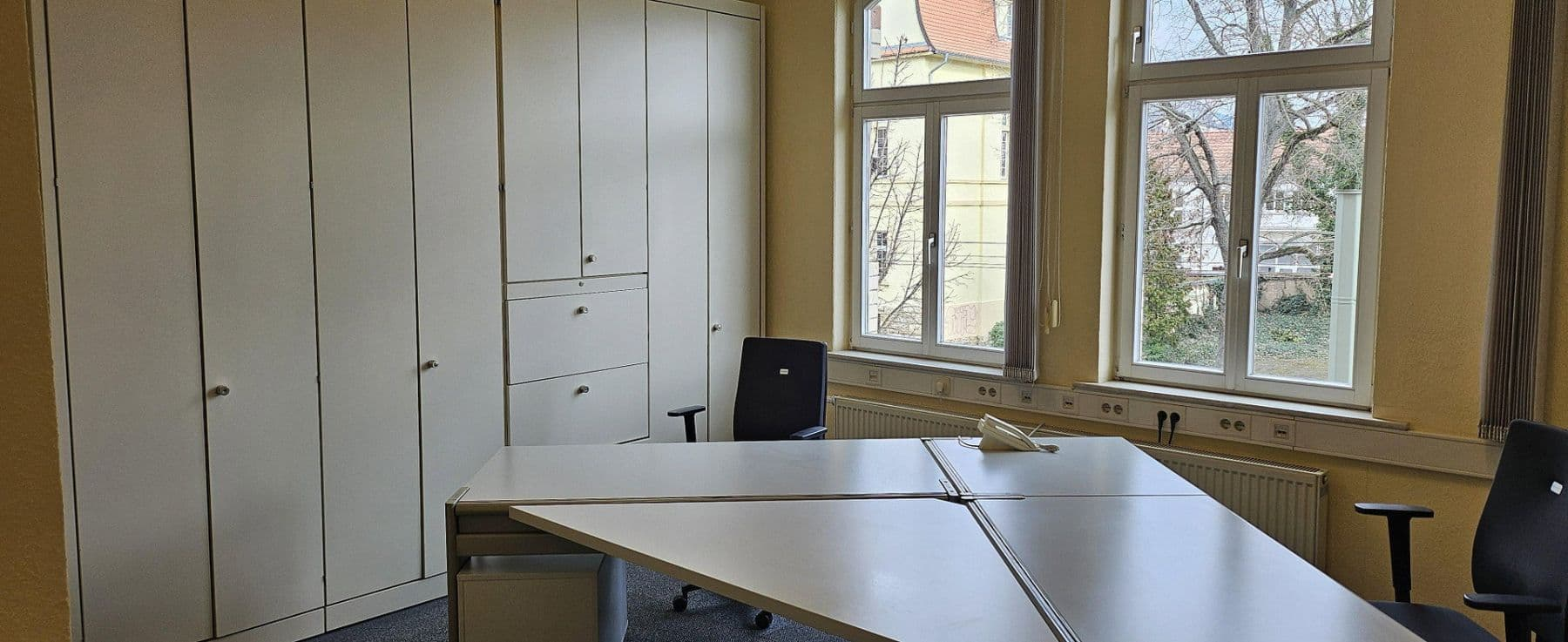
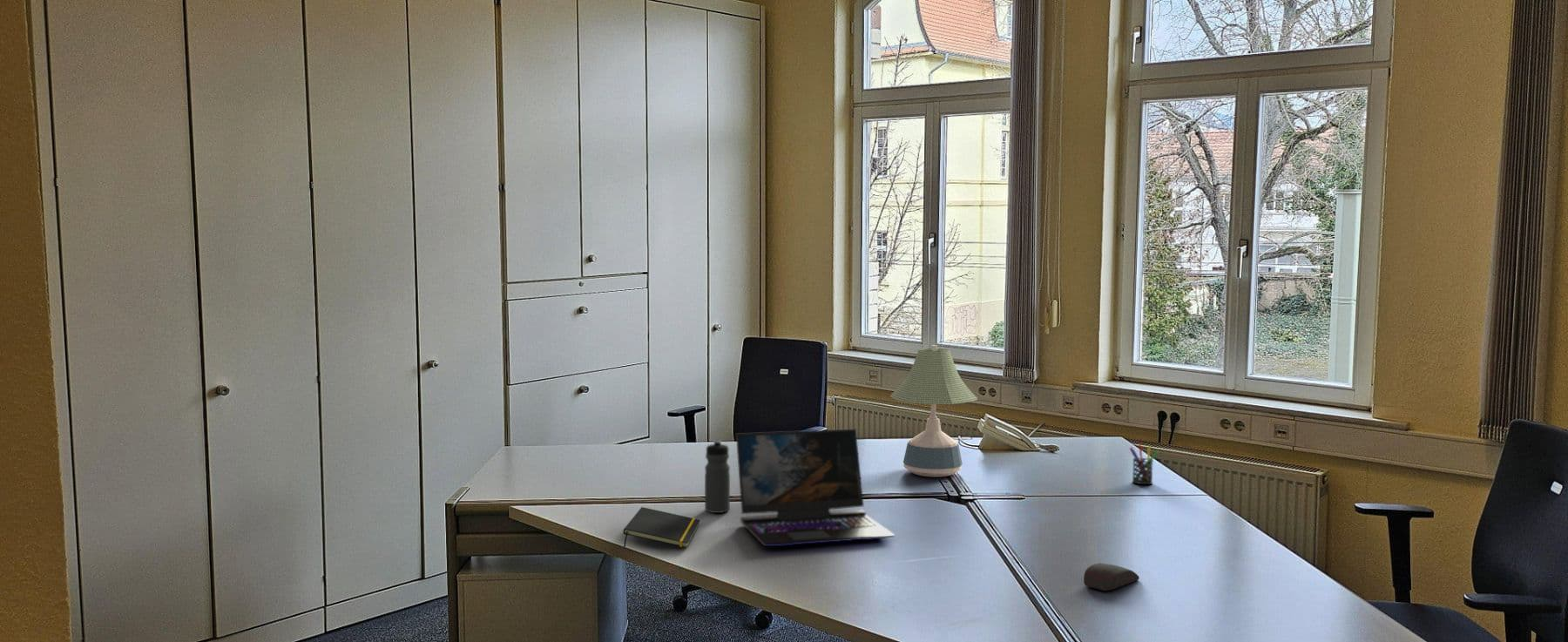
+ water bottle [704,440,731,514]
+ notepad [622,506,701,549]
+ laptop [735,428,896,547]
+ desk lamp [889,344,978,477]
+ pen holder [1129,443,1159,485]
+ computer mouse [1083,563,1140,591]
